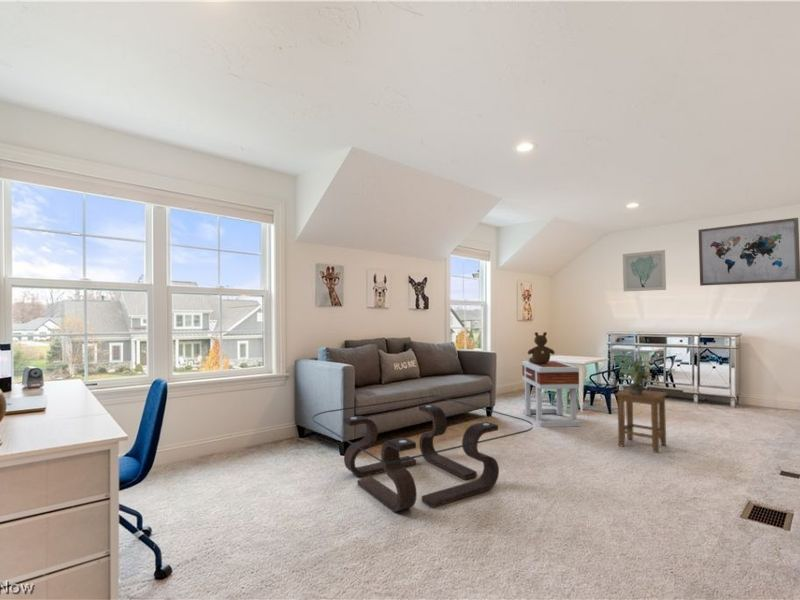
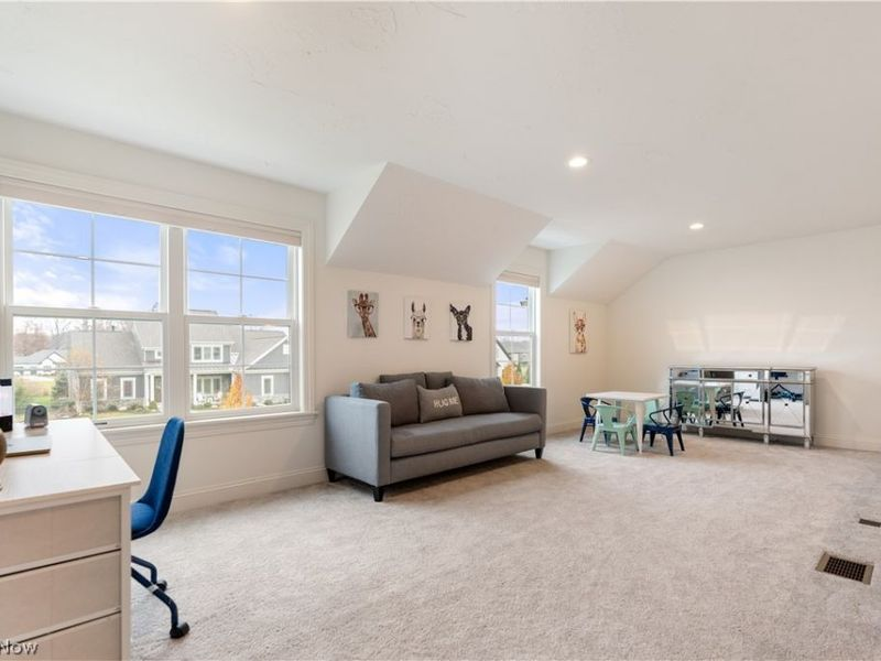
- side table [521,360,581,428]
- potted plant [614,353,660,395]
- wall art [622,249,667,292]
- coffee table [311,394,534,513]
- teddy bear [527,331,556,364]
- stool [614,387,668,454]
- wall art [698,217,800,287]
